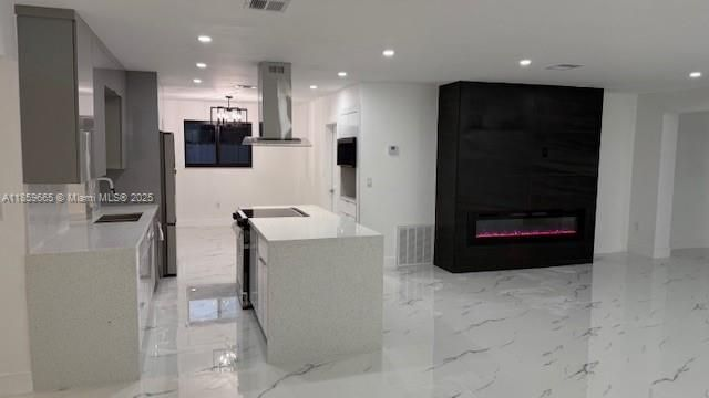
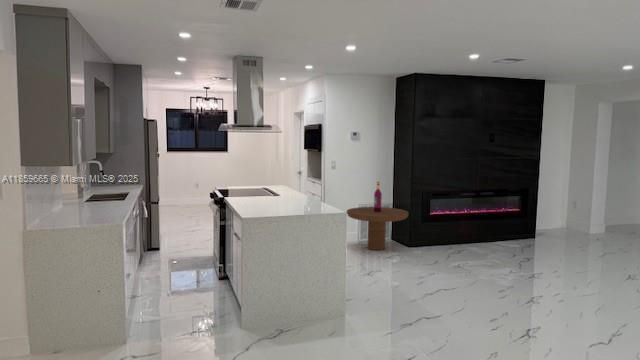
+ pedestal table [346,181,409,251]
